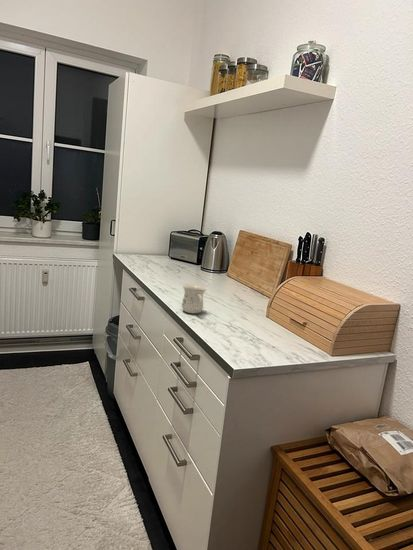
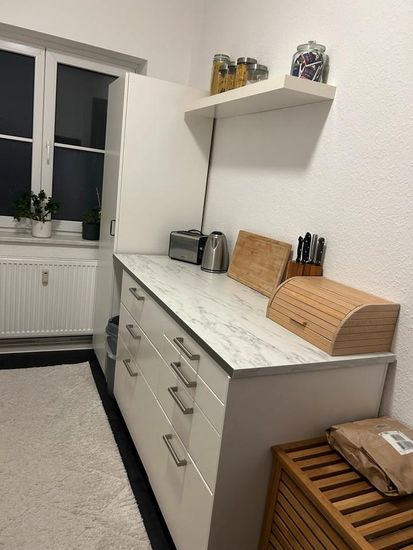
- mug [181,283,207,314]
